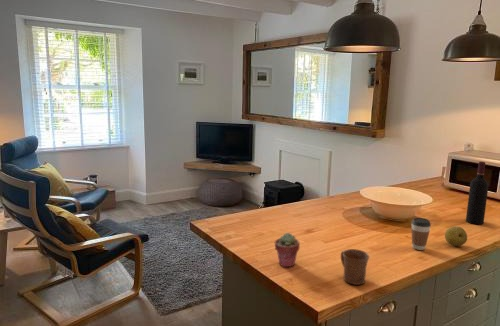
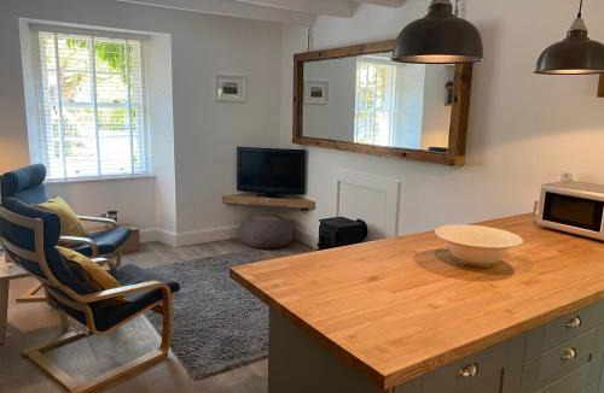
- fruit [444,225,468,247]
- coffee cup [410,217,432,251]
- potted succulent [274,232,301,268]
- wine bottle [465,161,489,225]
- mug [340,248,370,286]
